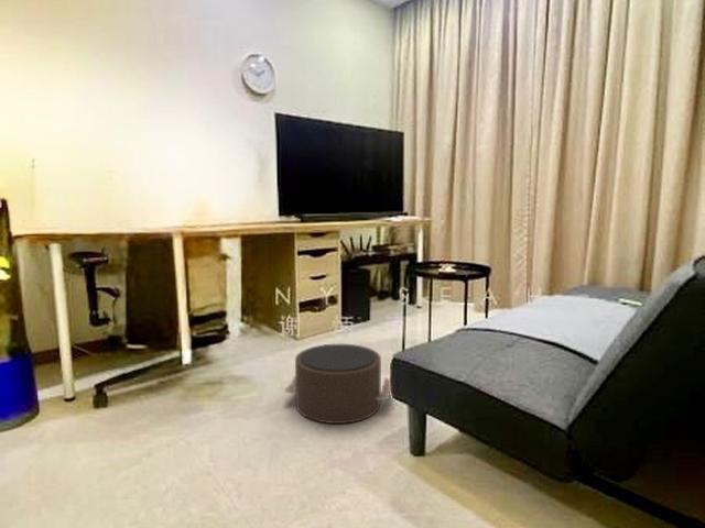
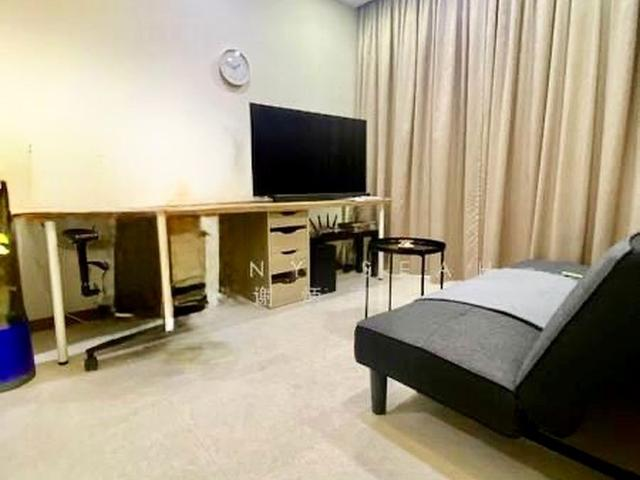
- pouf [283,343,391,425]
